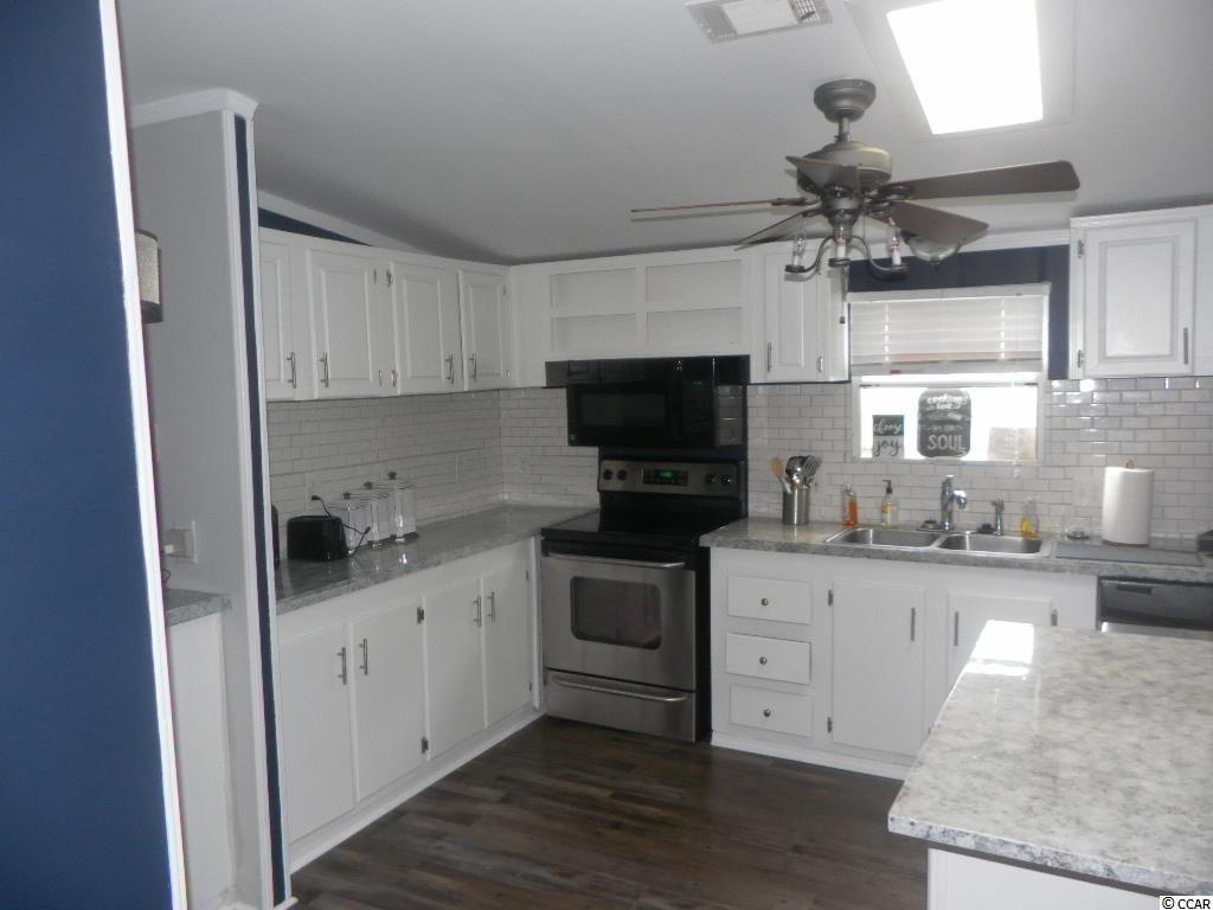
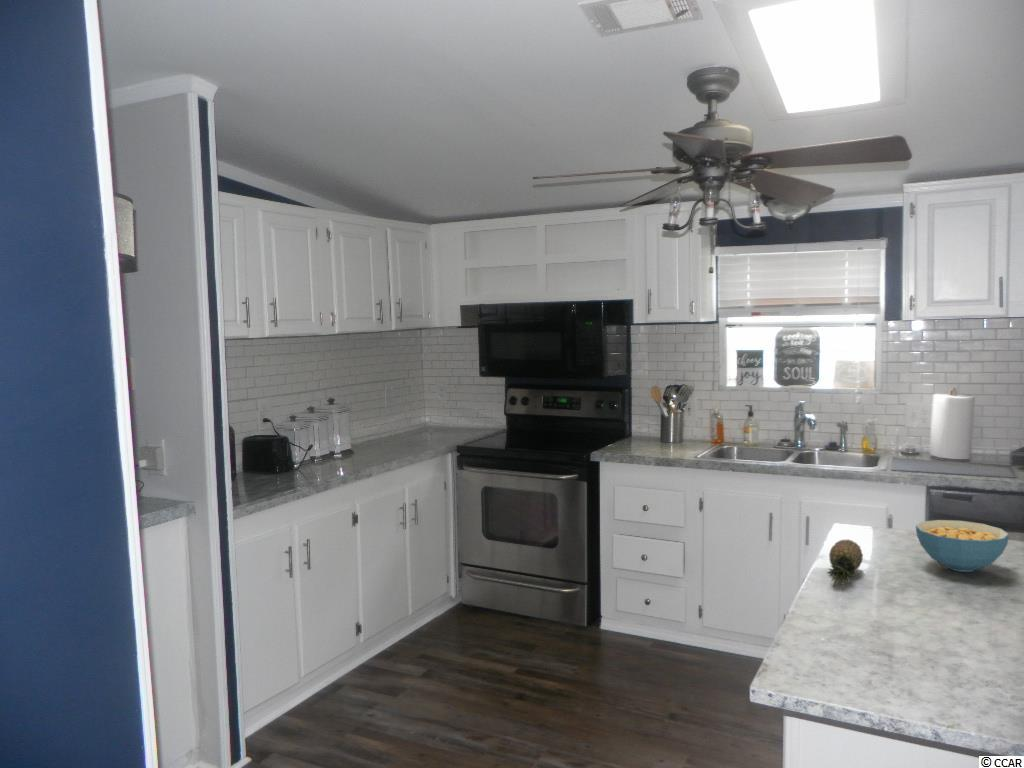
+ fruit [826,538,864,589]
+ cereal bowl [915,519,1010,573]
